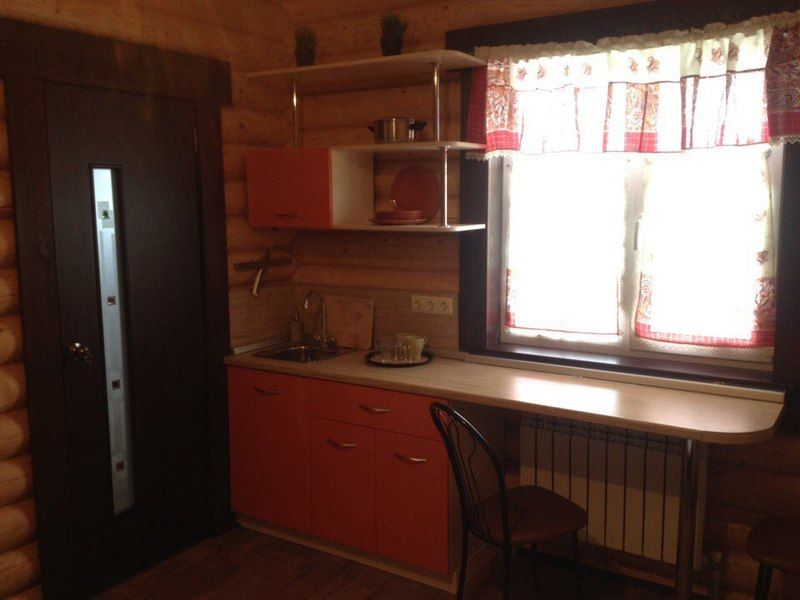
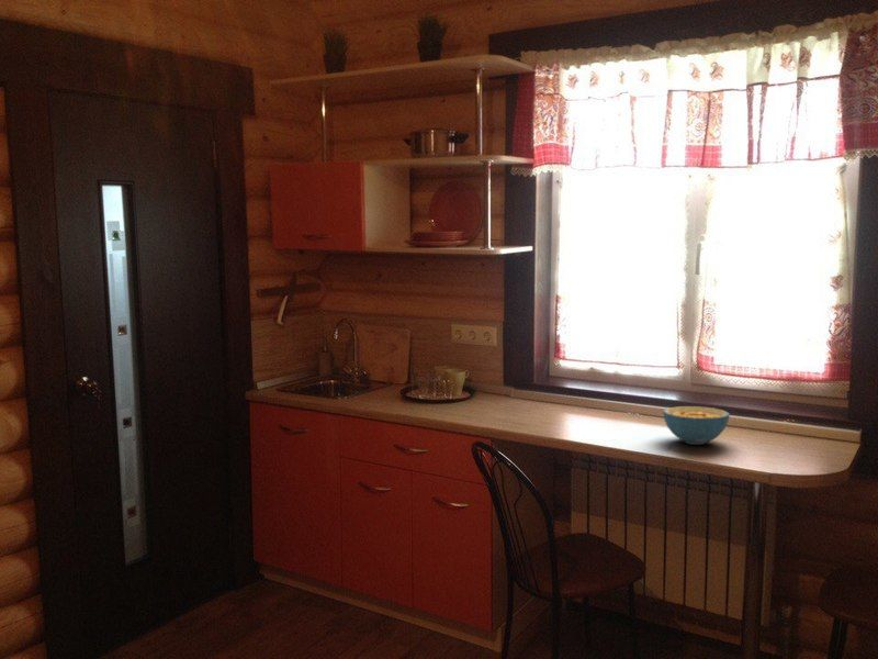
+ cereal bowl [662,405,731,446]
